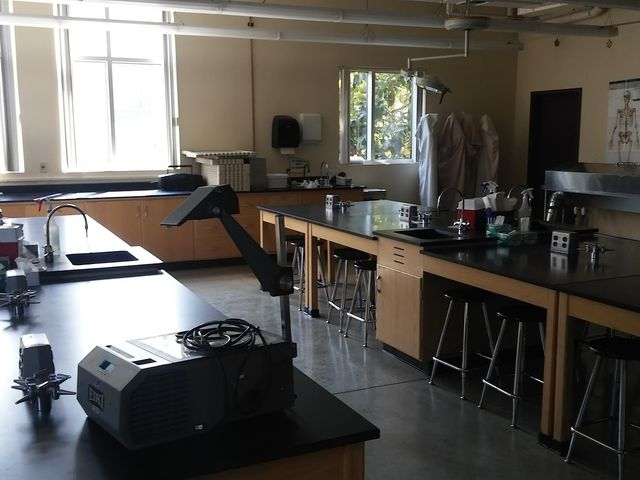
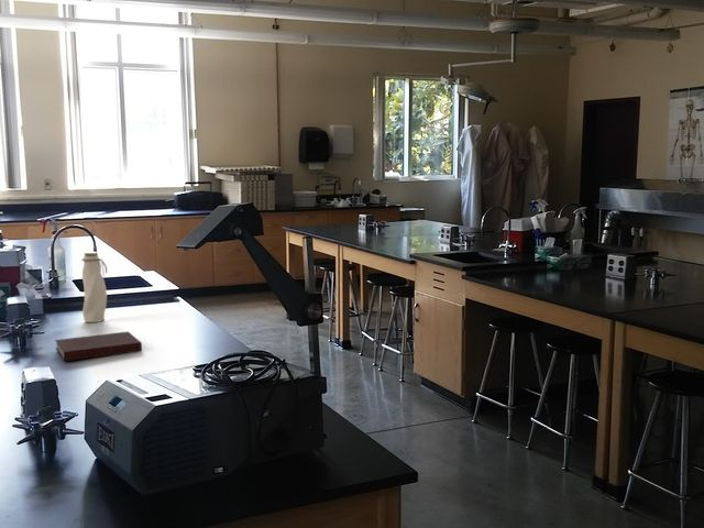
+ water bottle [80,251,108,323]
+ notebook [54,330,143,362]
